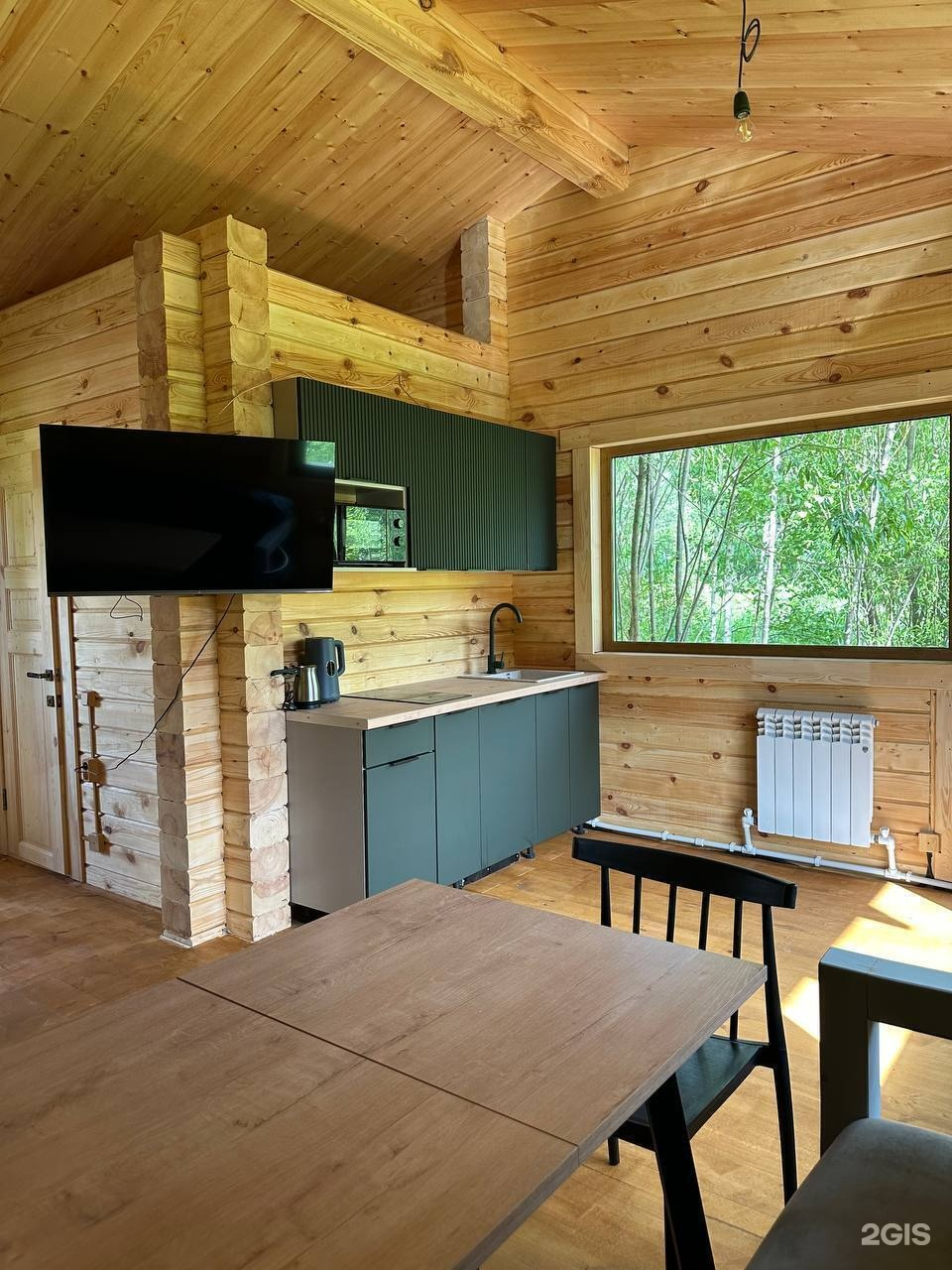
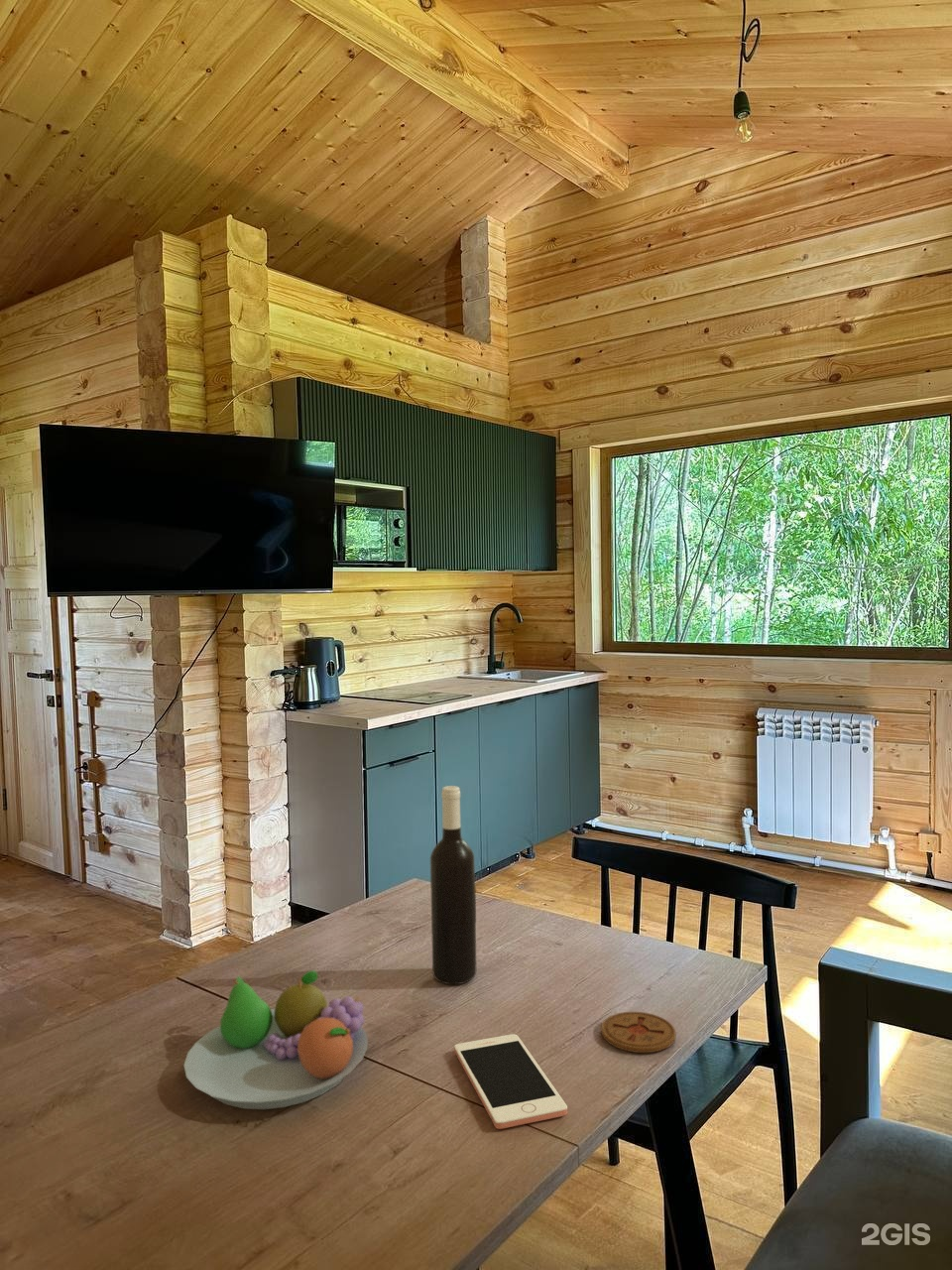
+ wine bottle [429,785,477,985]
+ fruit bowl [182,969,369,1110]
+ cell phone [453,1033,568,1130]
+ coaster [600,1011,676,1054]
